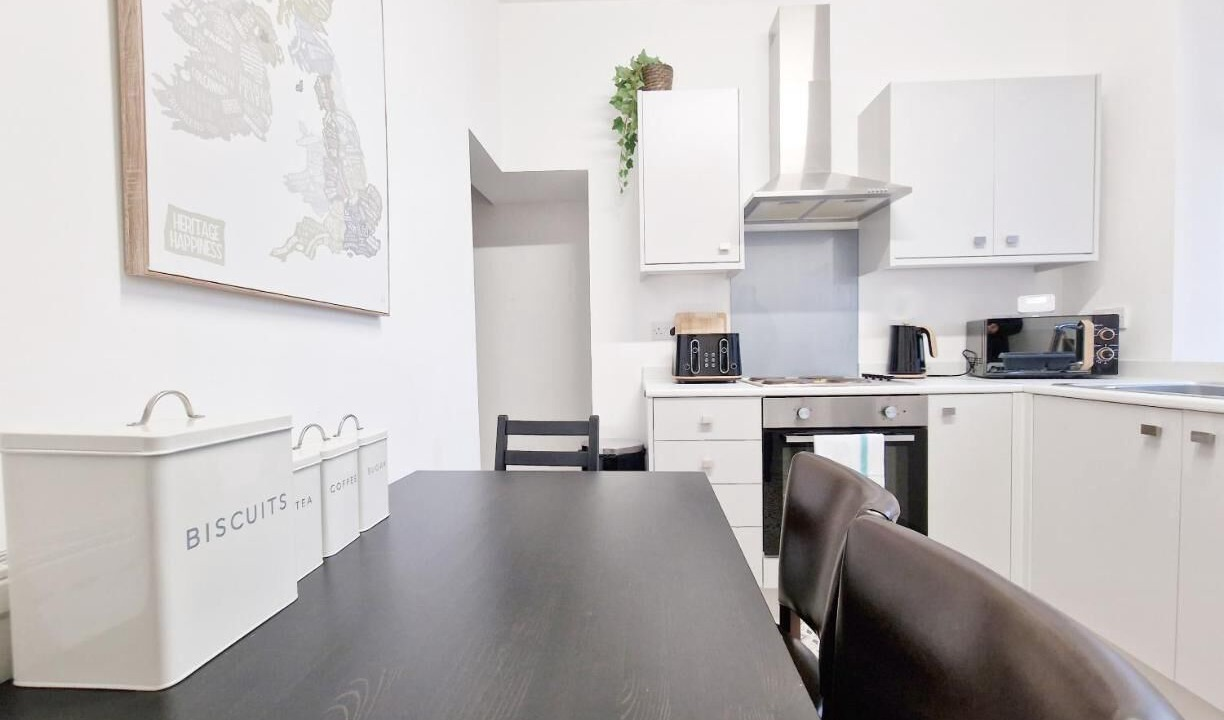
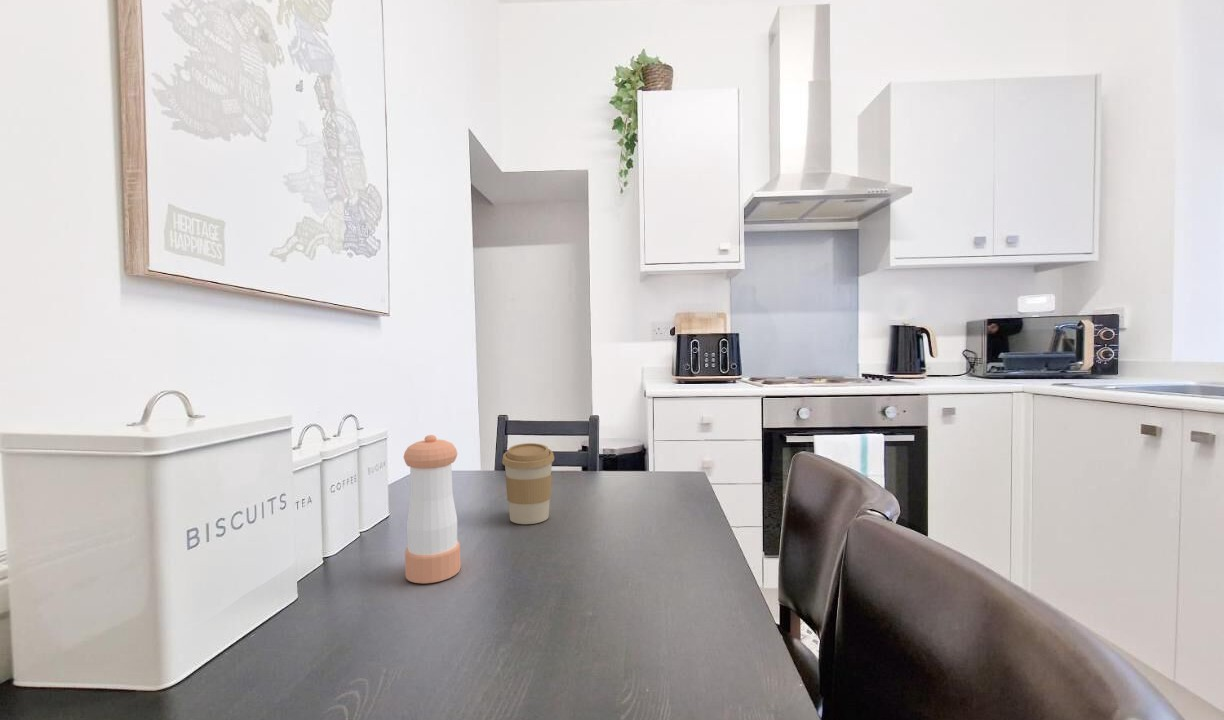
+ coffee cup [501,442,555,525]
+ pepper shaker [403,434,462,584]
